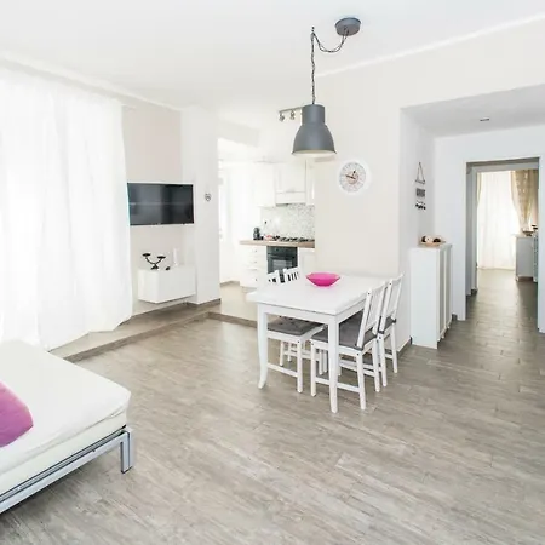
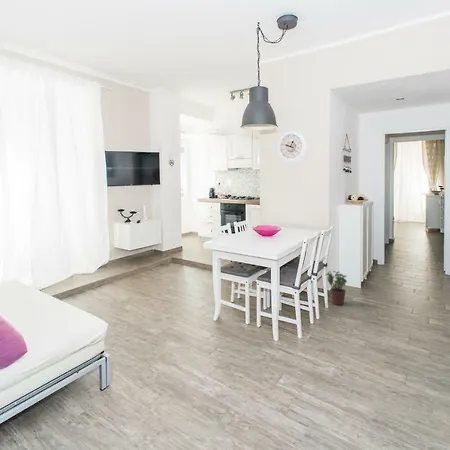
+ potted plant [325,270,348,306]
